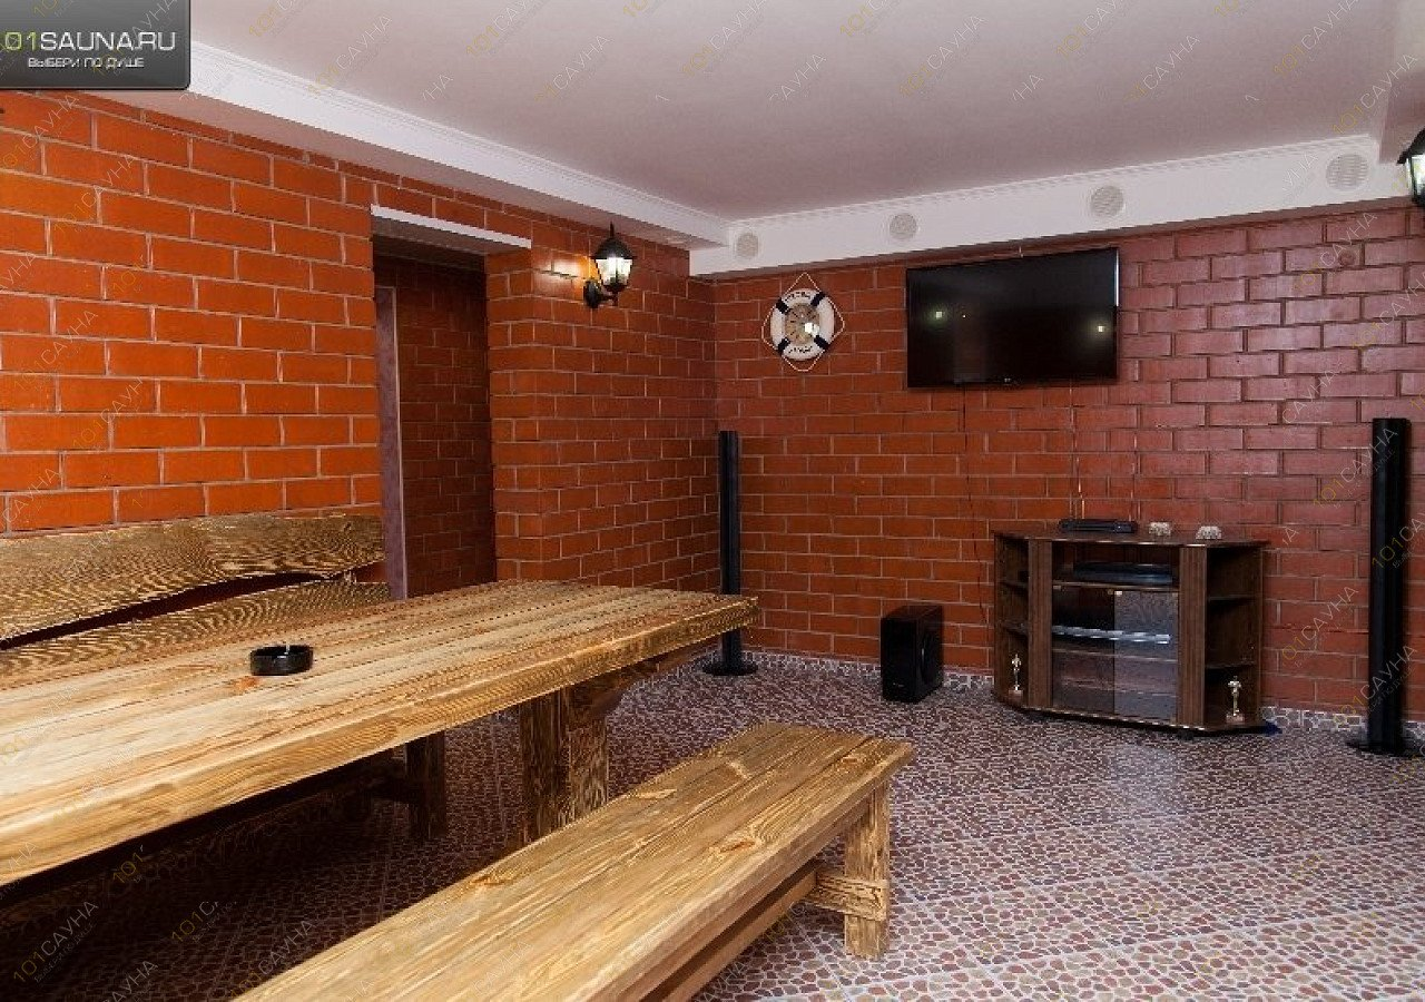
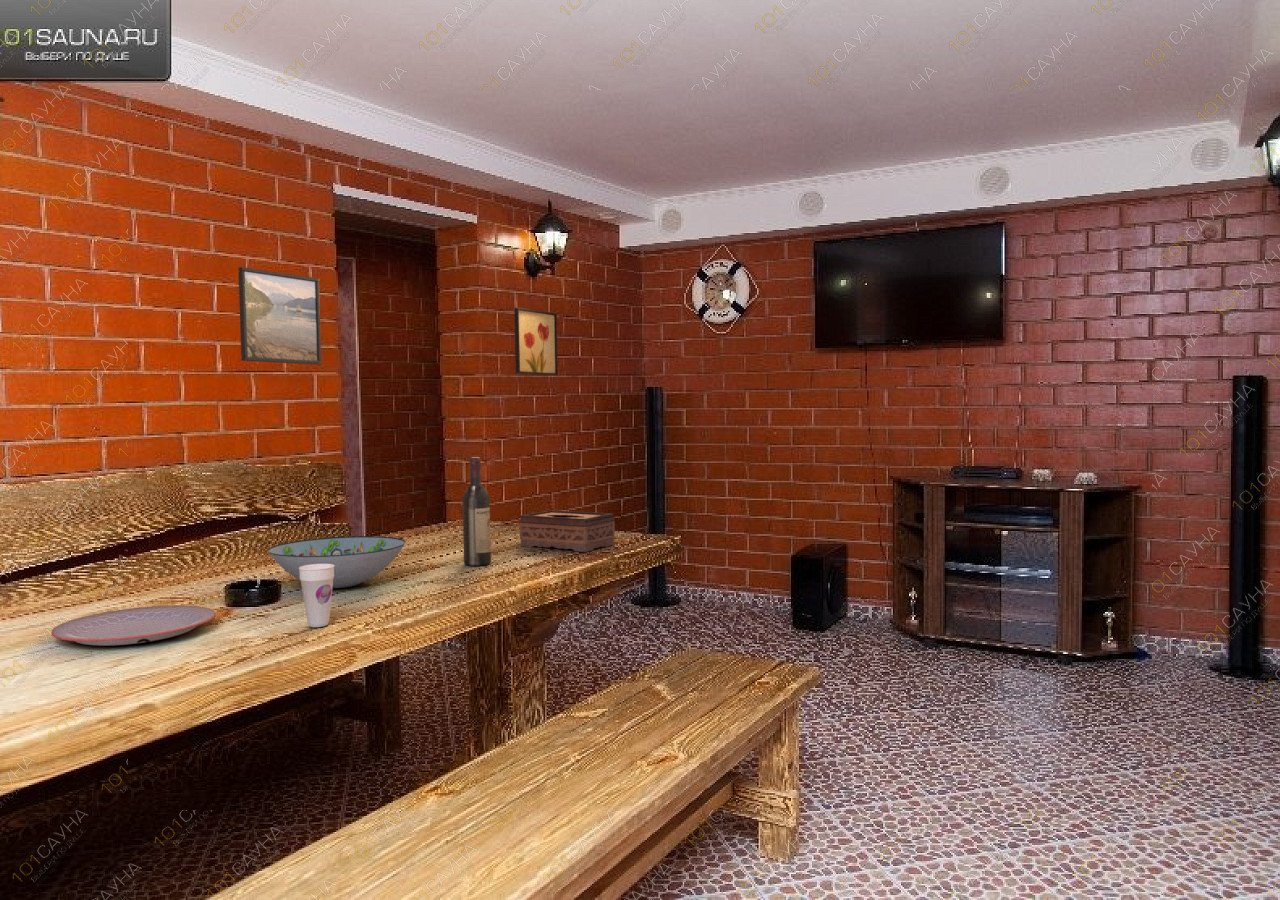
+ tissue box [518,509,616,553]
+ decorative bowl [267,535,407,589]
+ plate [50,604,217,647]
+ wine bottle [461,456,492,567]
+ cup [299,564,334,628]
+ wall art [513,307,559,376]
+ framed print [237,266,322,366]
